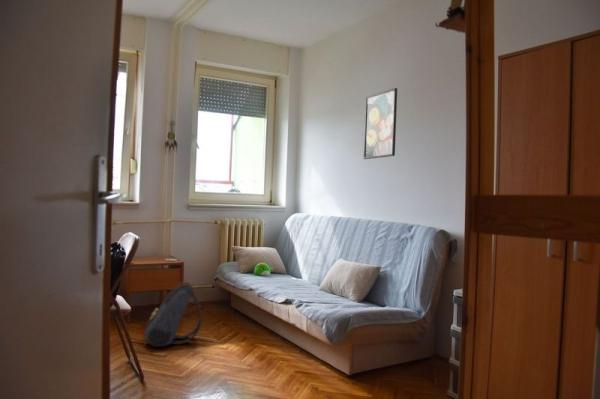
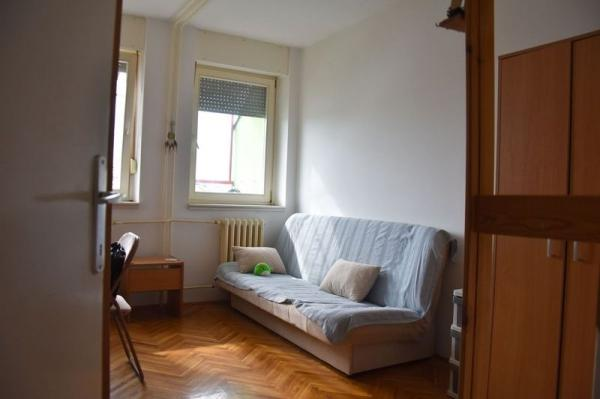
- backpack [142,280,202,348]
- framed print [363,87,398,160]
